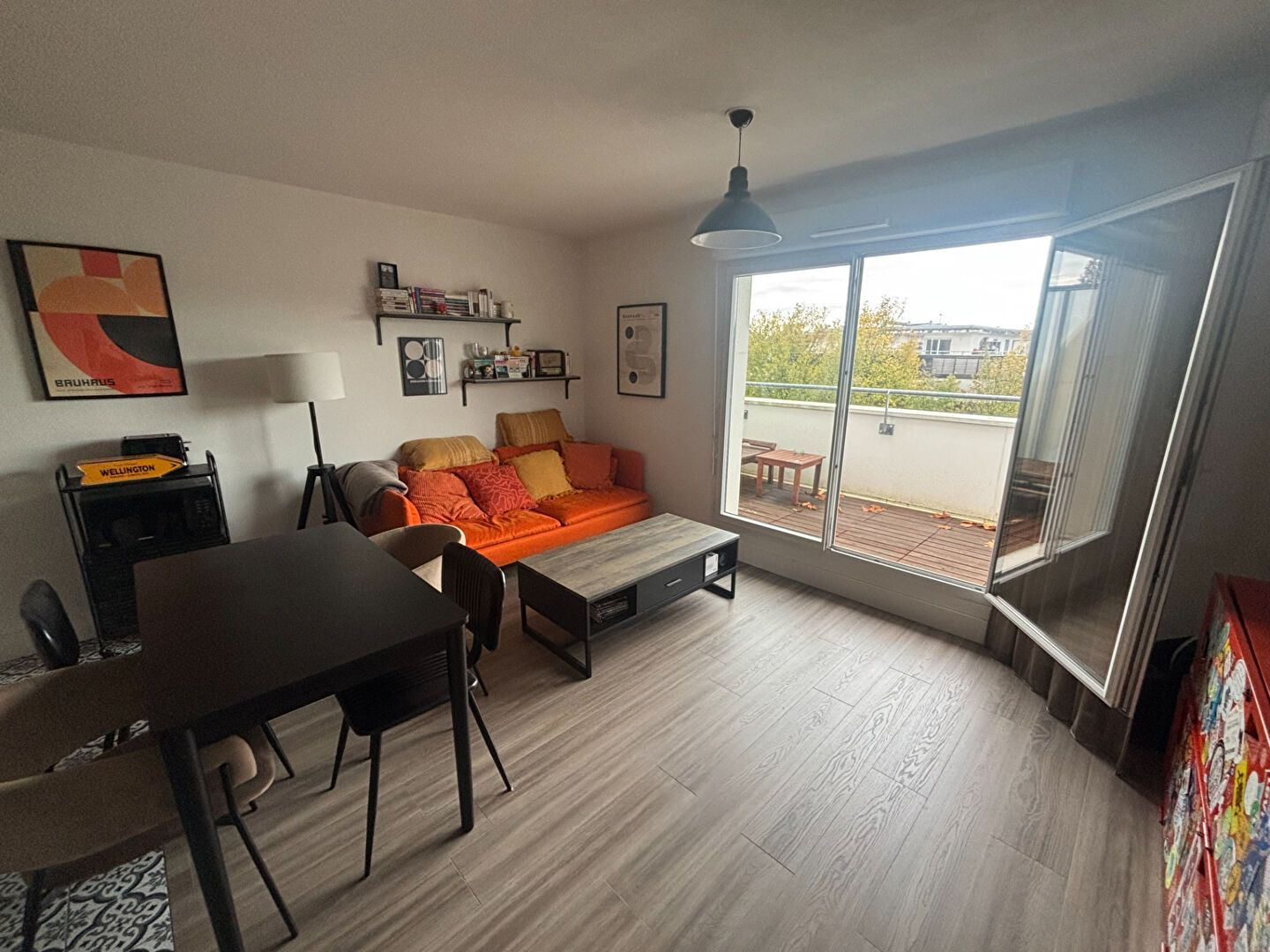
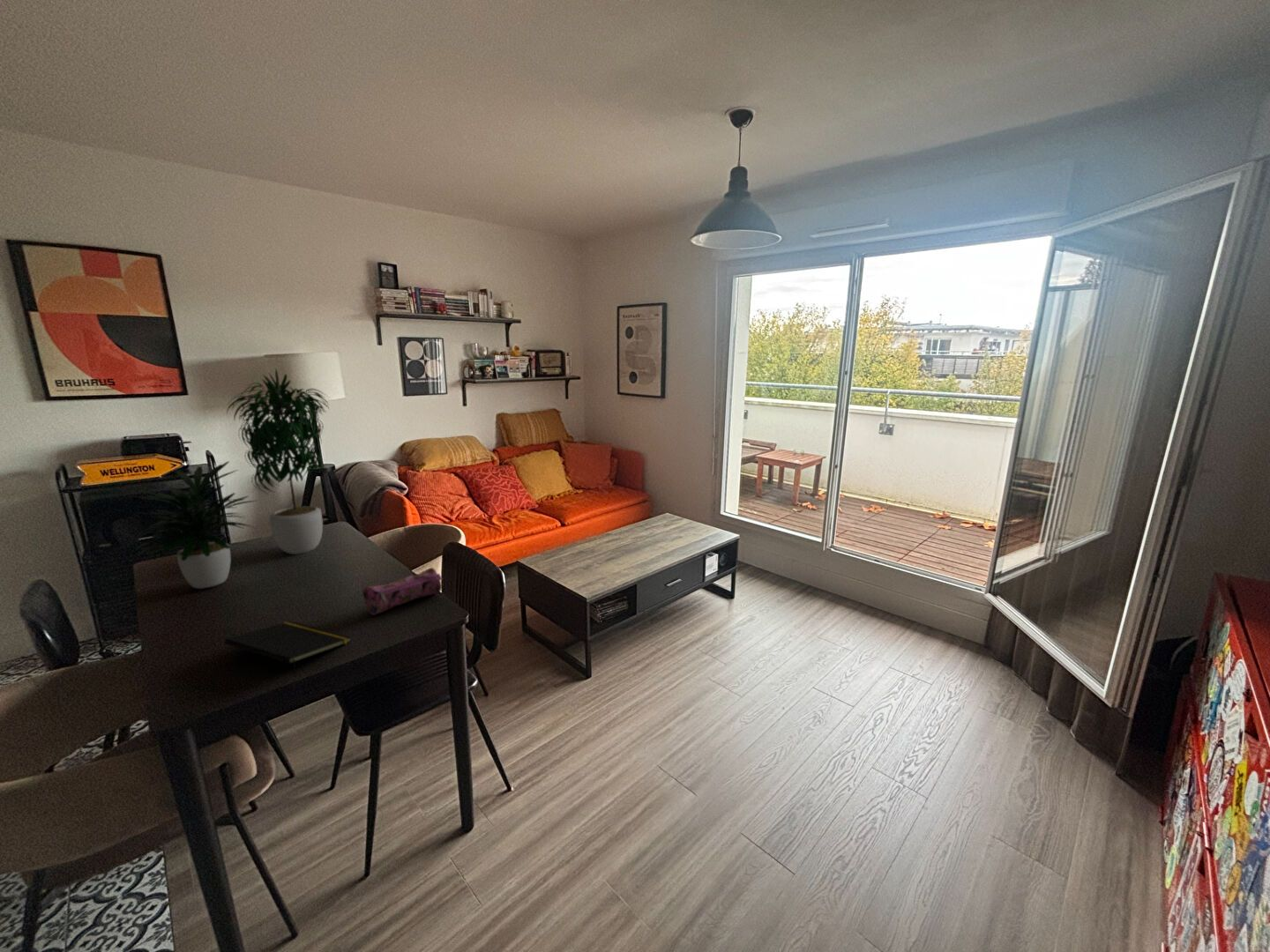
+ potted plant [130,368,330,590]
+ pencil case [362,567,444,616]
+ notepad [224,620,352,677]
